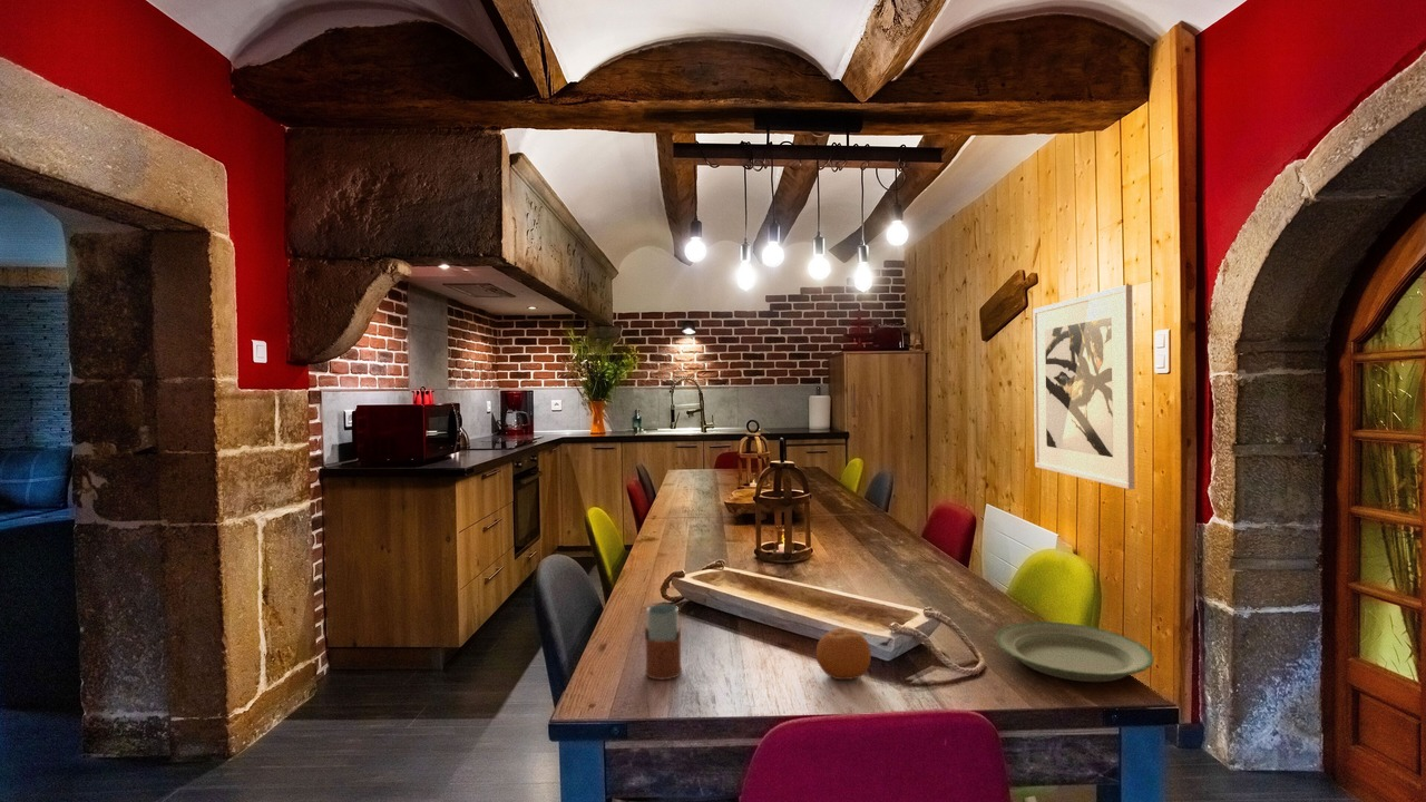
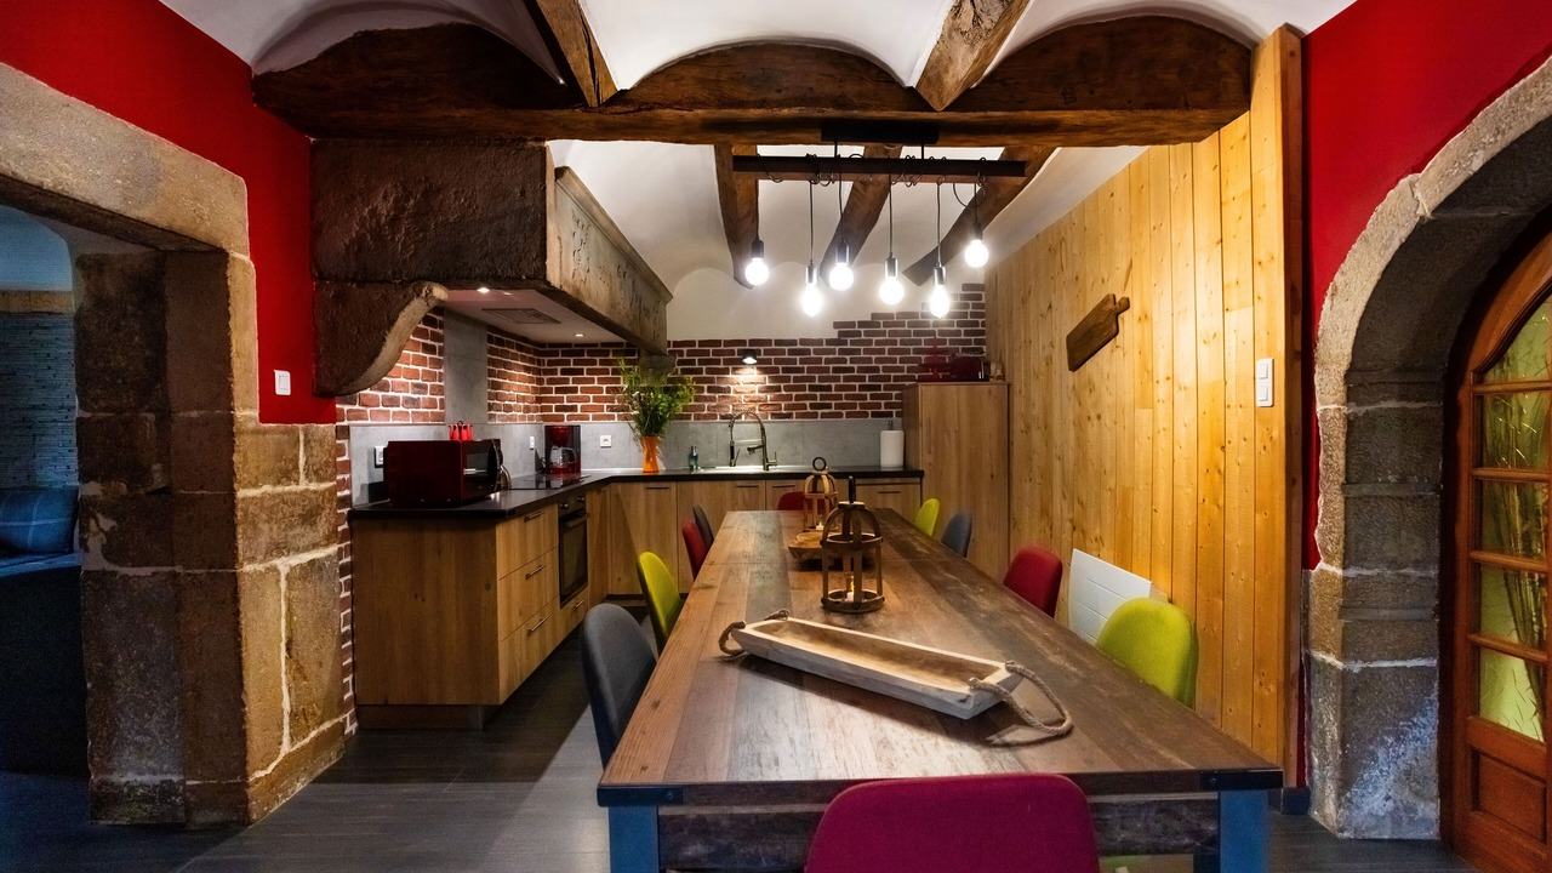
- plate [994,620,1155,683]
- drinking glass [644,603,683,681]
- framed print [1032,284,1135,490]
- fruit [815,627,872,681]
